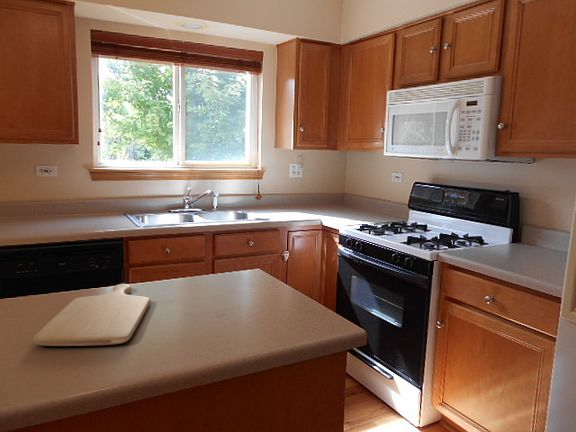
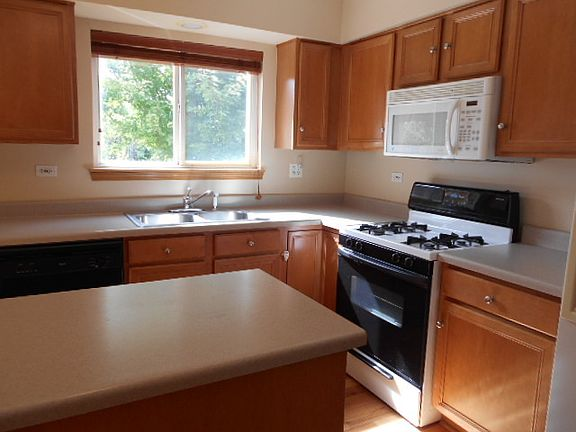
- chopping board [32,283,151,347]
